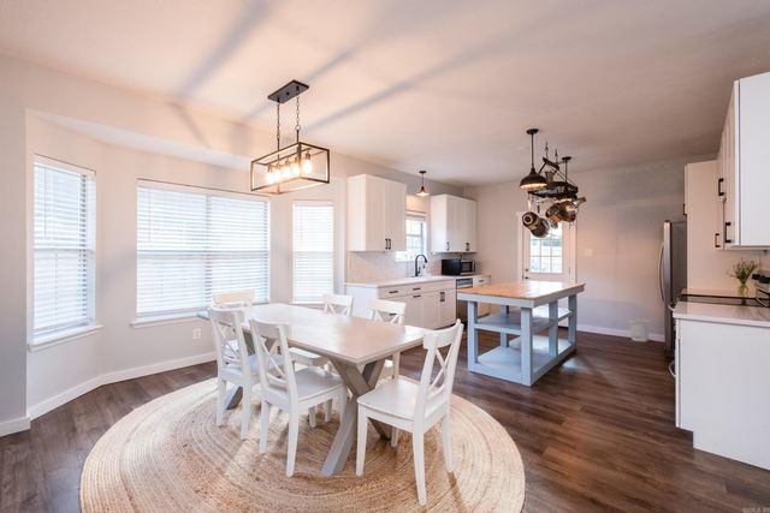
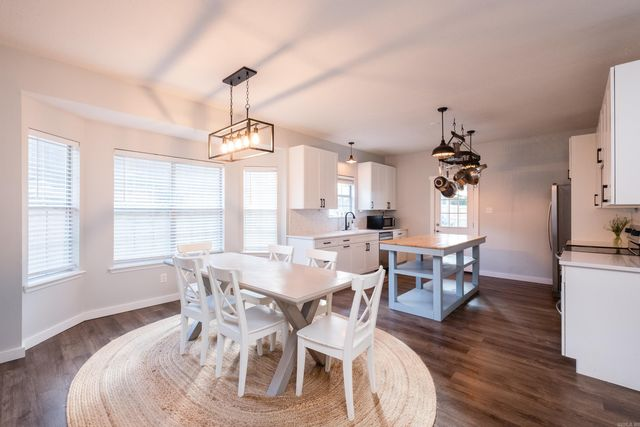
- wastebasket [629,317,651,342]
